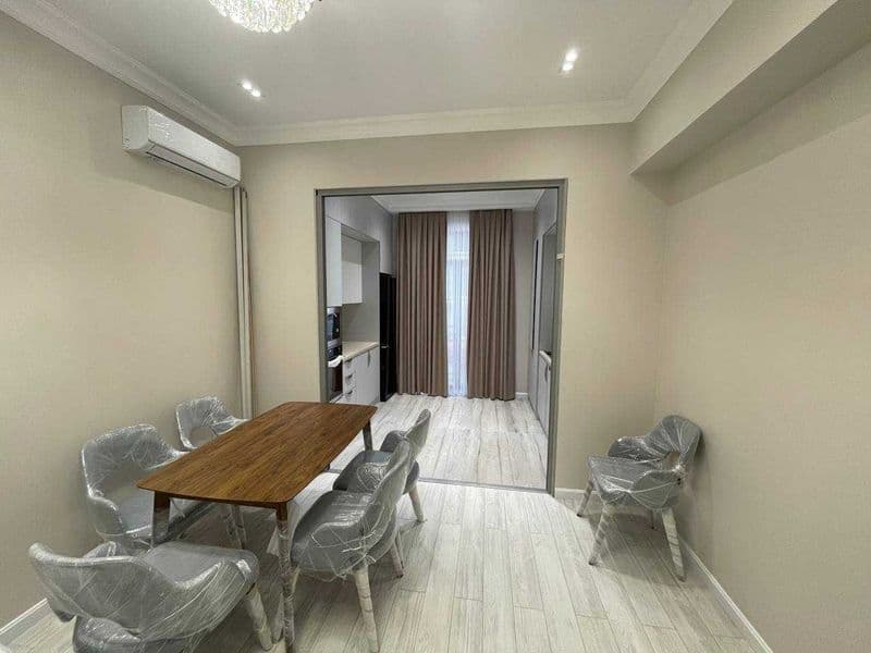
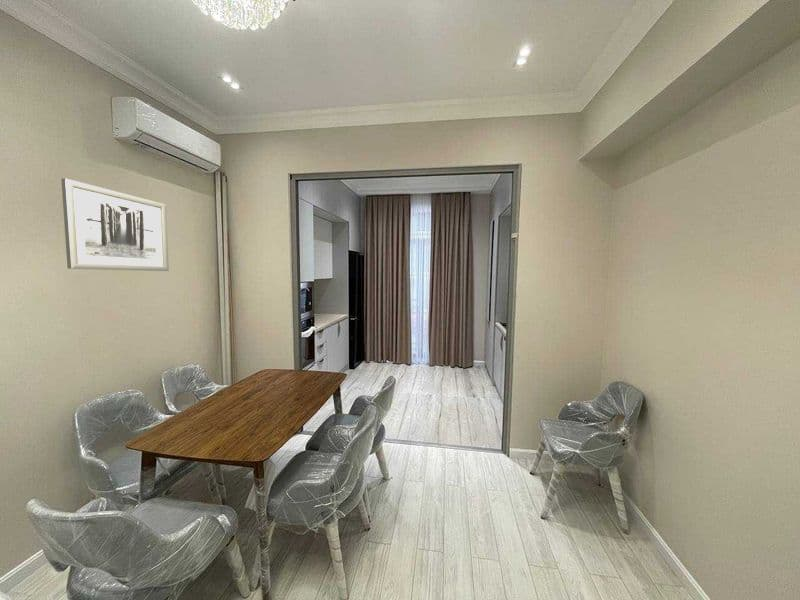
+ wall art [60,177,170,272]
